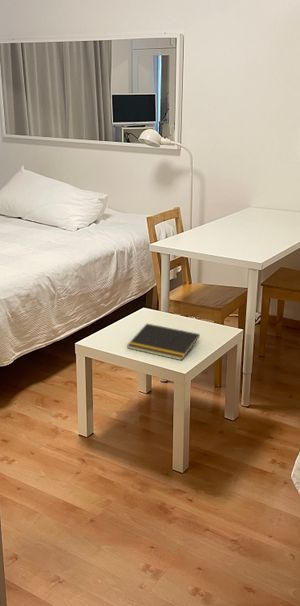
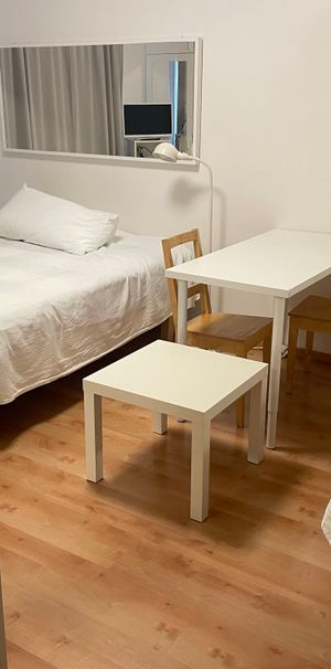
- notepad [126,323,201,361]
